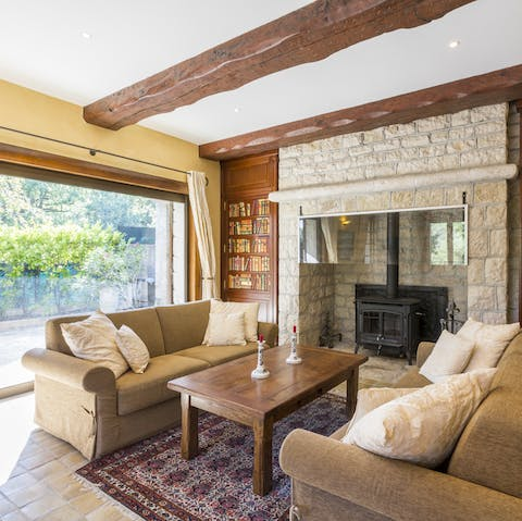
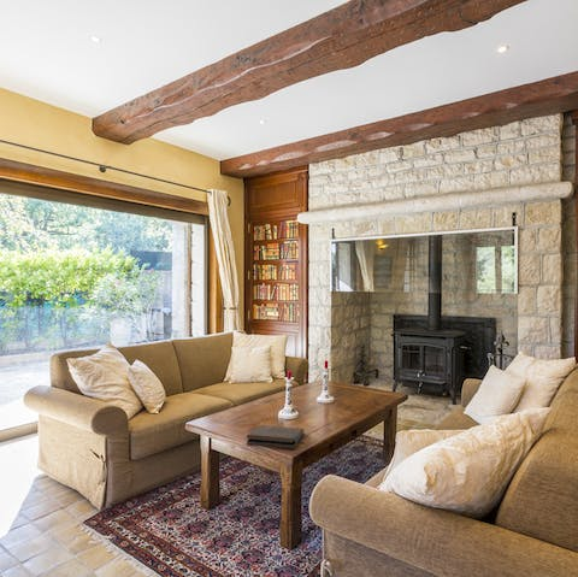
+ pizza box [246,424,305,451]
